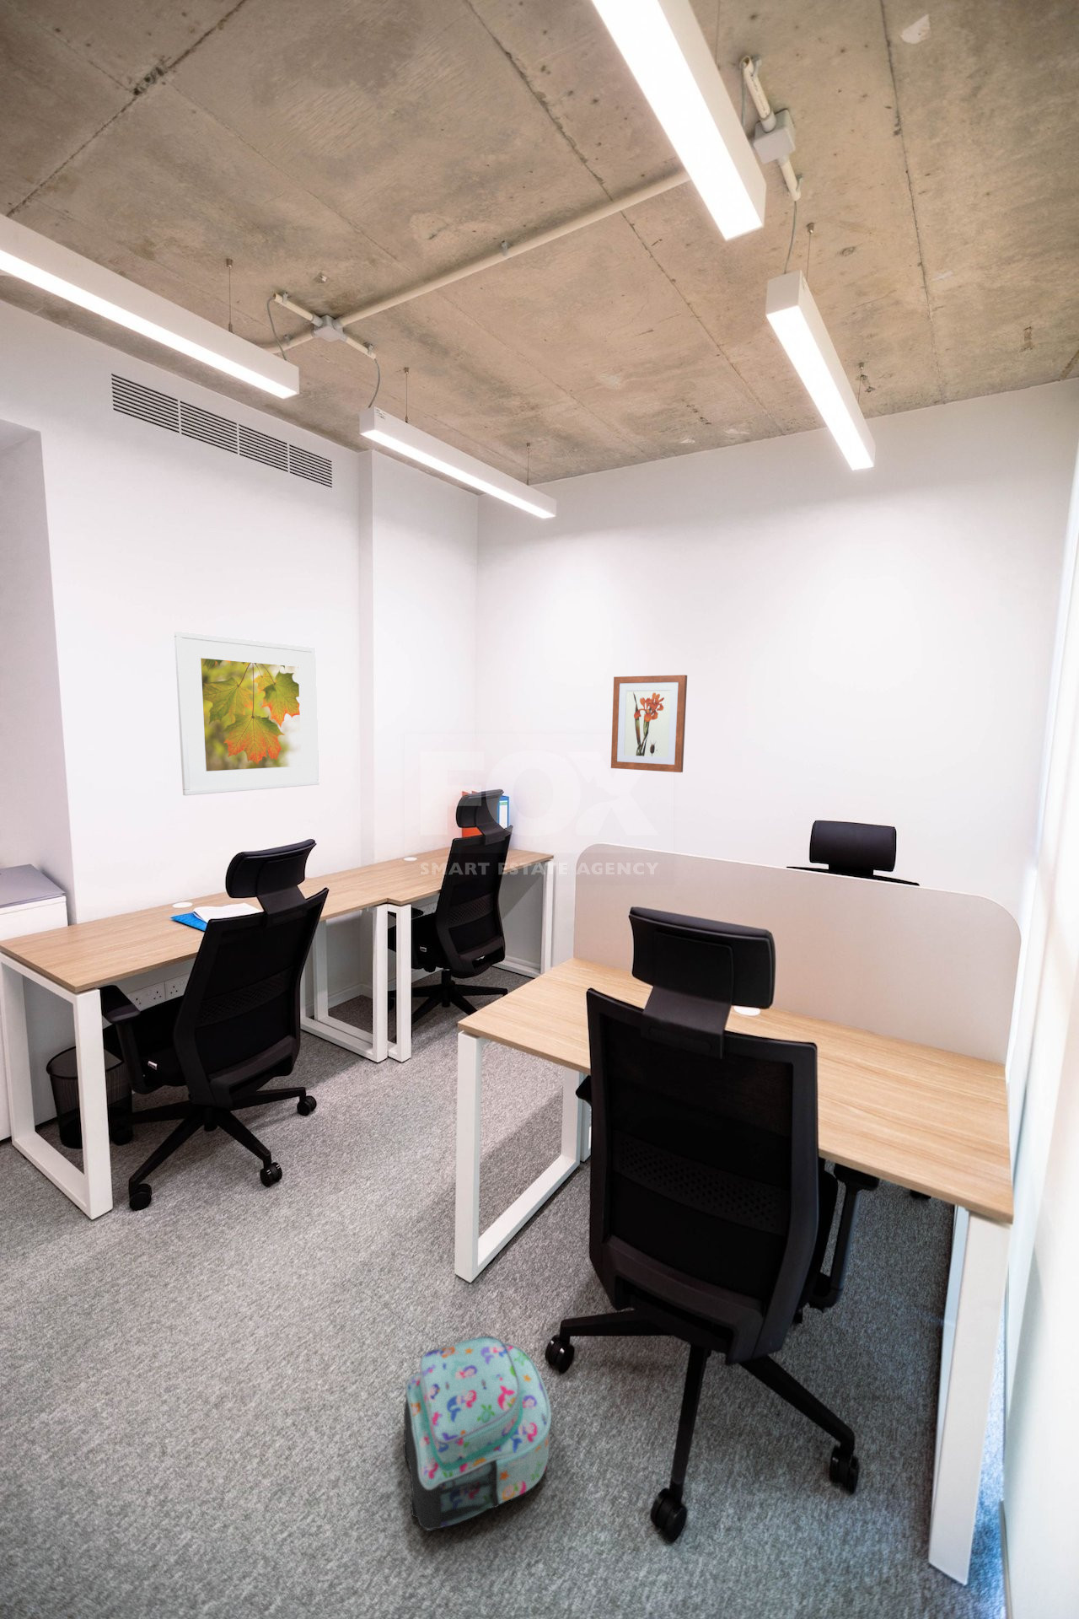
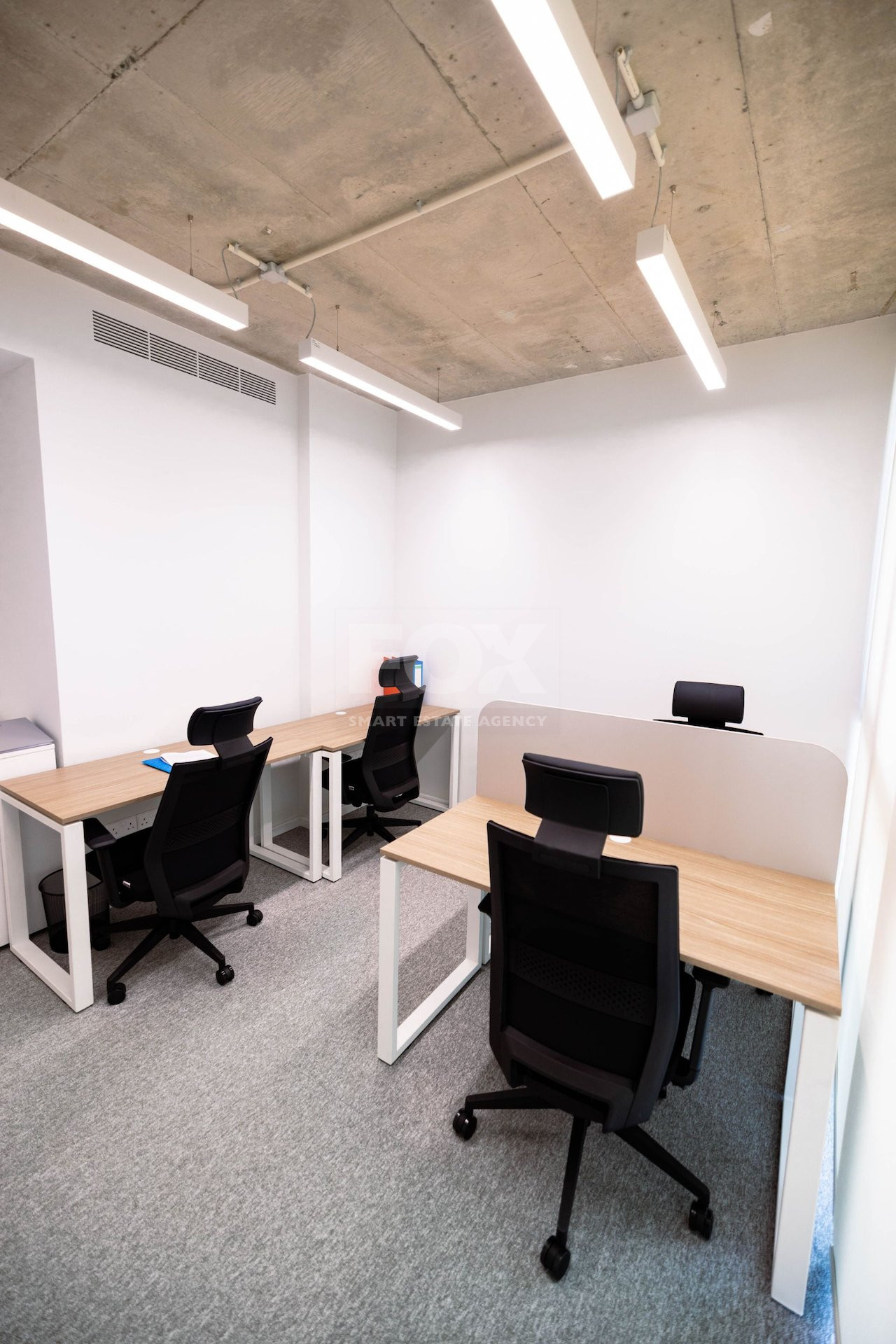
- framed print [173,631,320,796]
- wall art [611,675,688,773]
- backpack [402,1335,552,1531]
